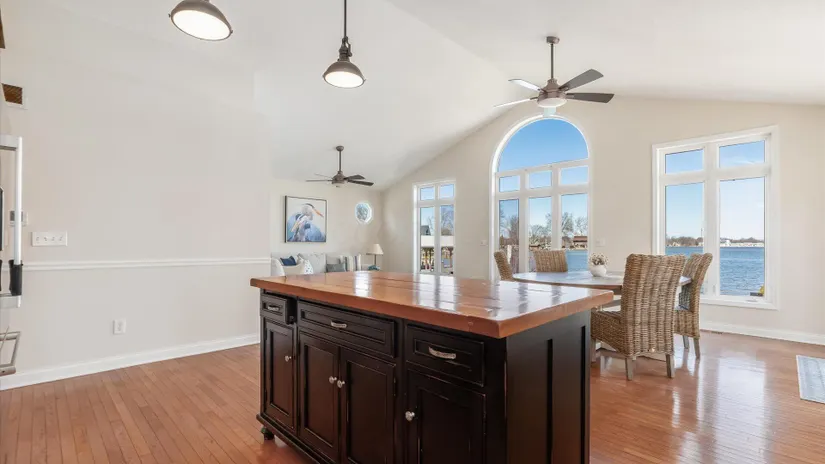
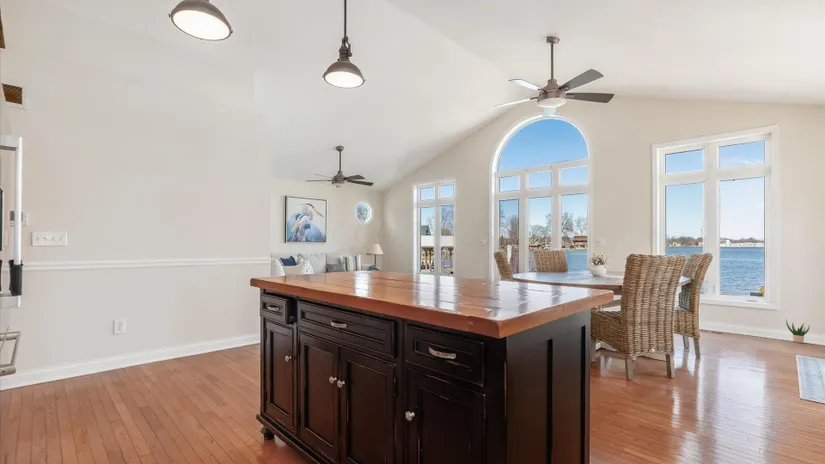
+ potted plant [785,319,810,344]
